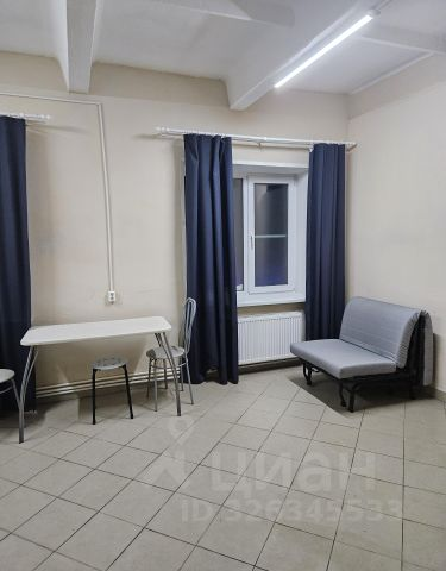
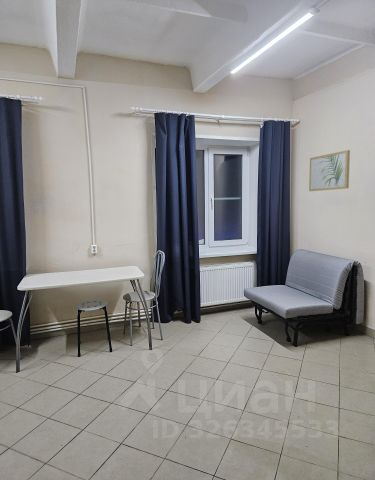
+ wall art [308,149,351,192]
